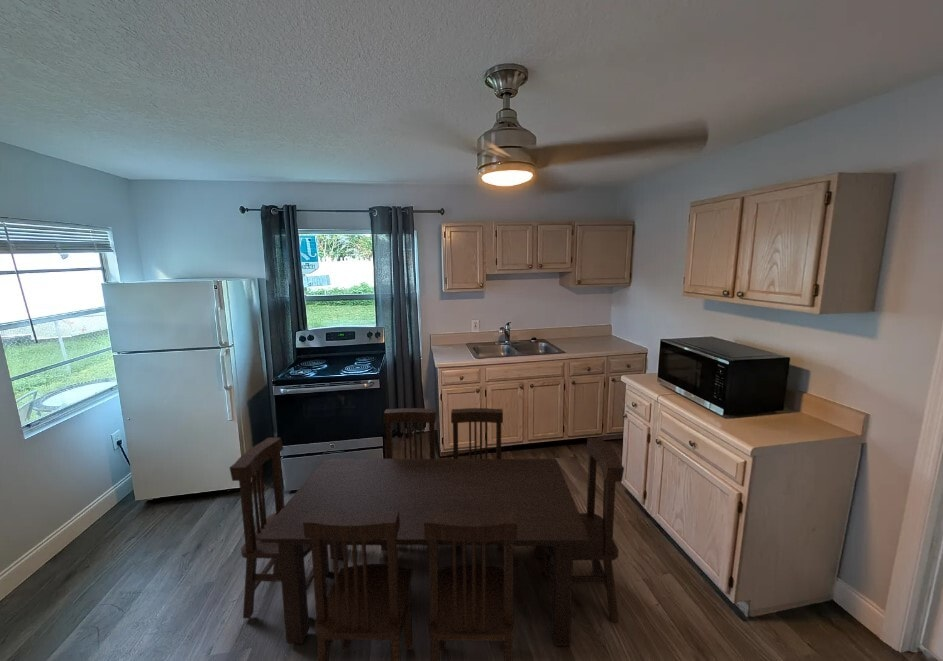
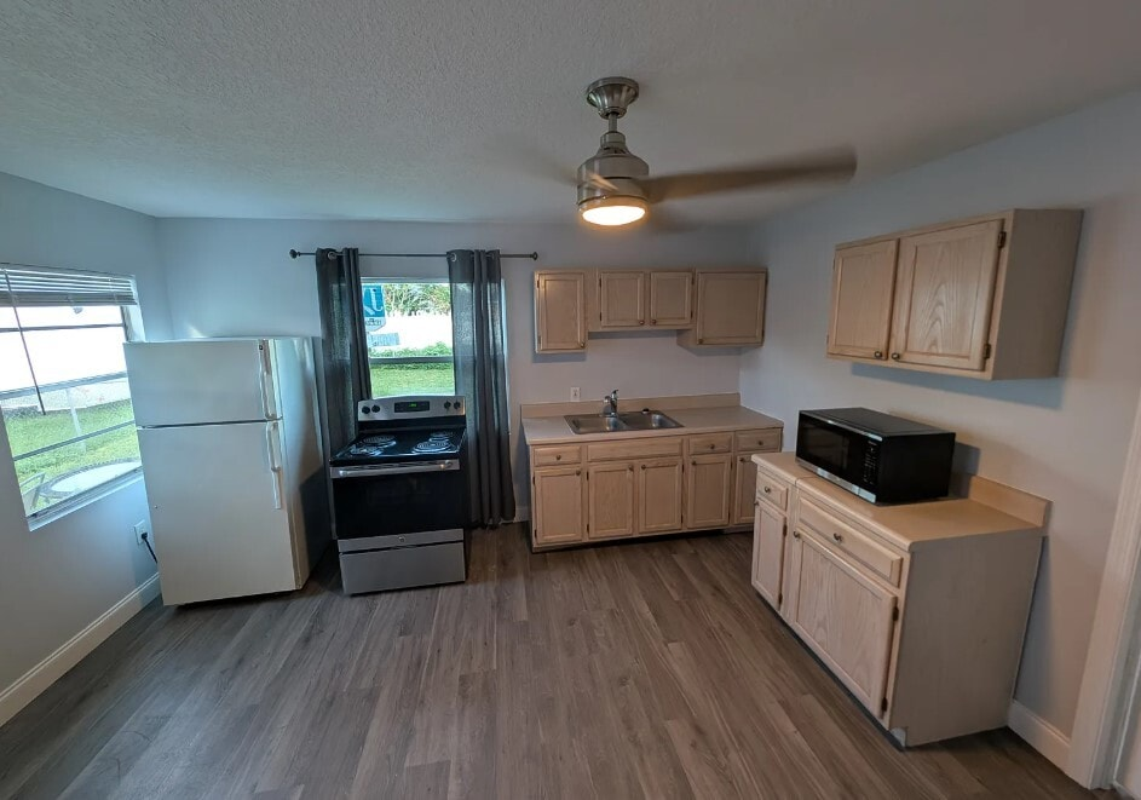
- dining set [228,407,625,661]
